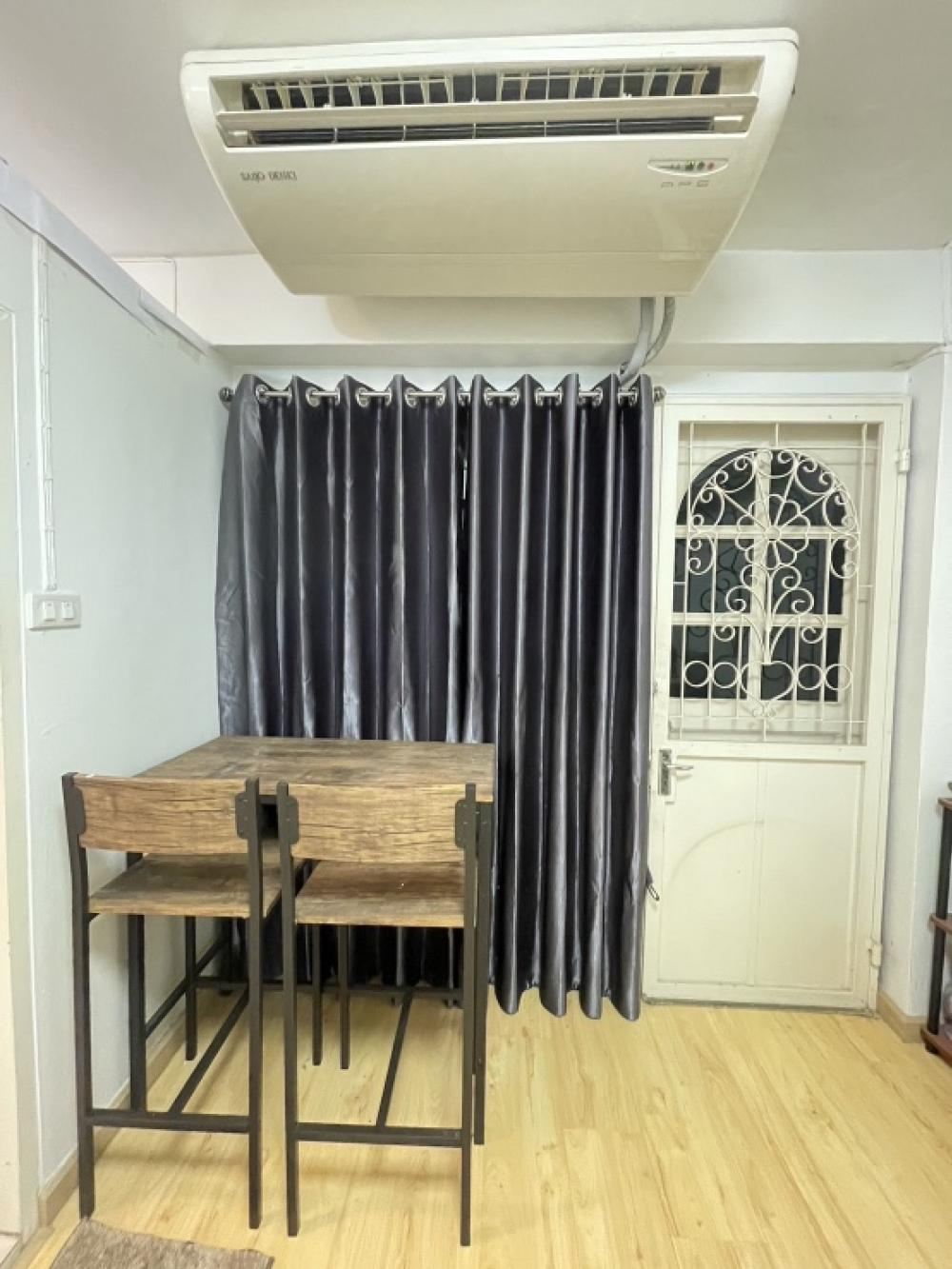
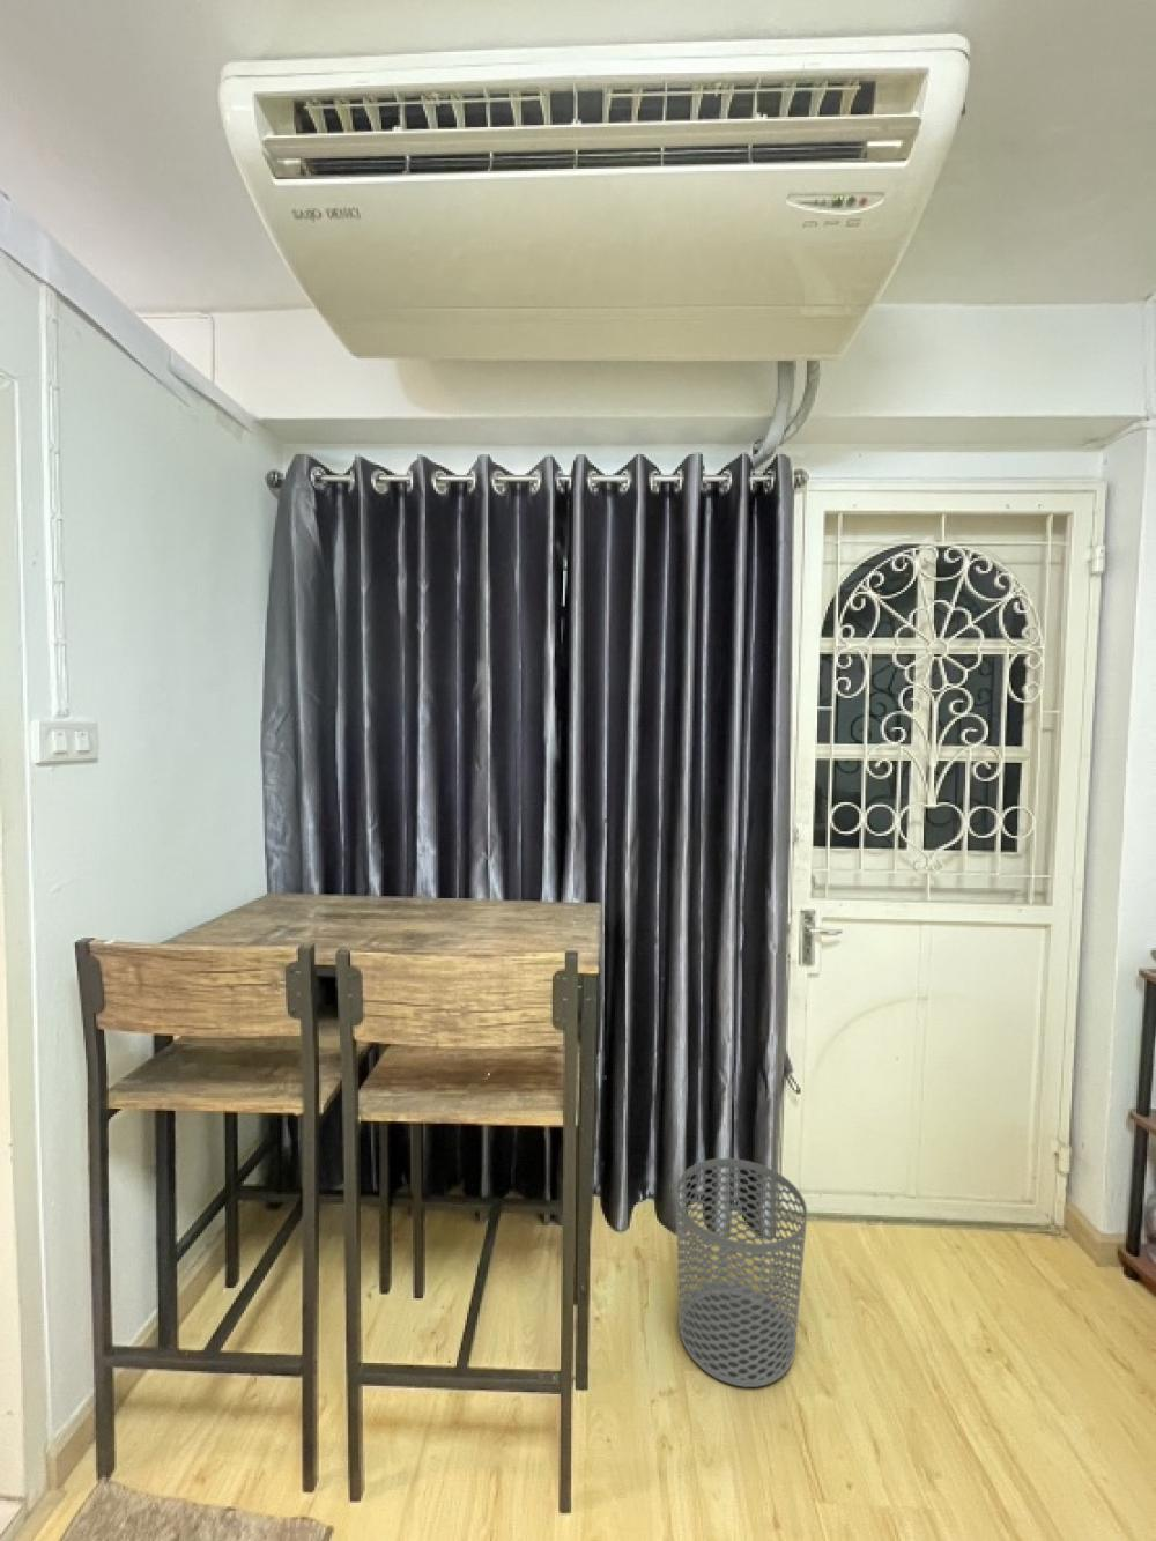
+ waste bin [675,1157,807,1388]
